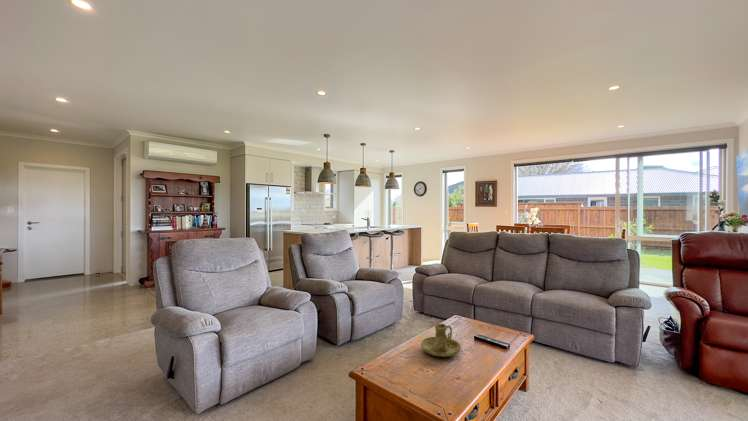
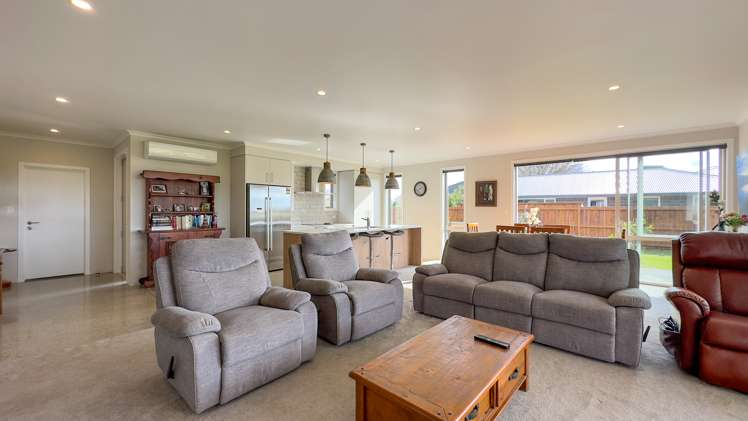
- candle holder [420,323,462,358]
